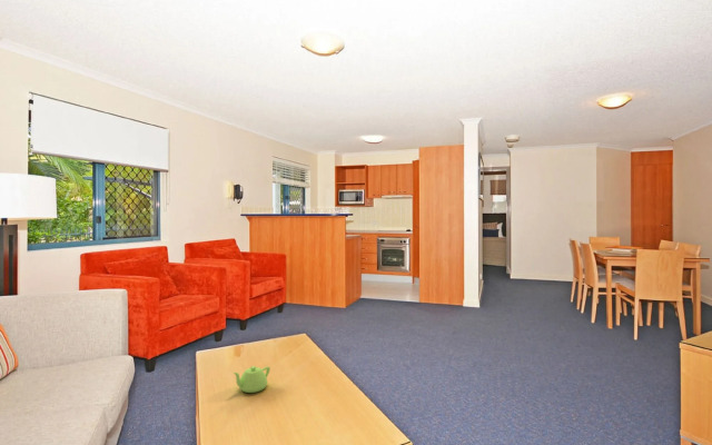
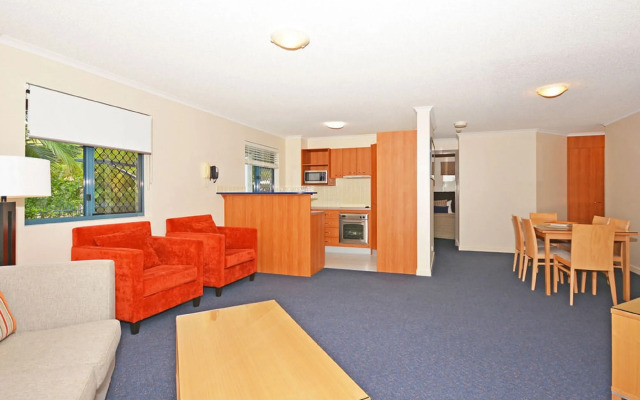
- teapot [233,365,271,394]
